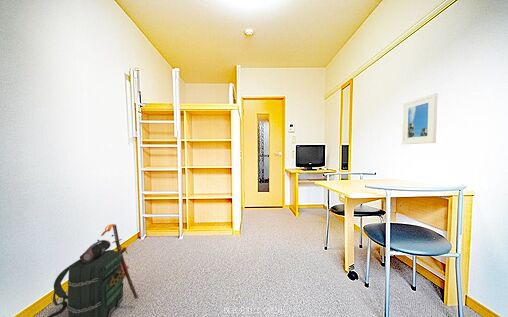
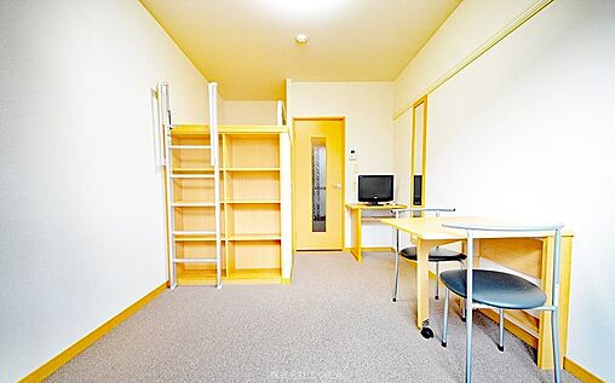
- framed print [401,92,439,145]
- backpack [47,223,139,317]
